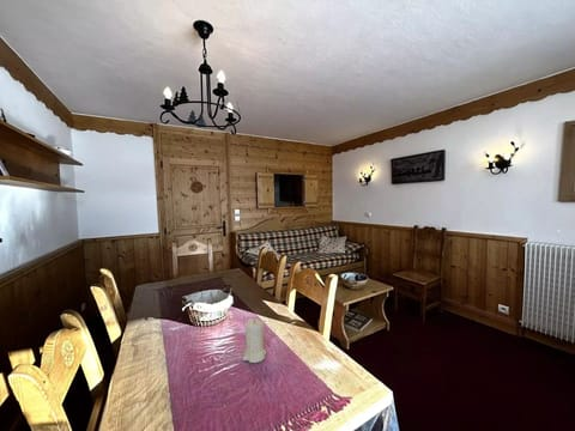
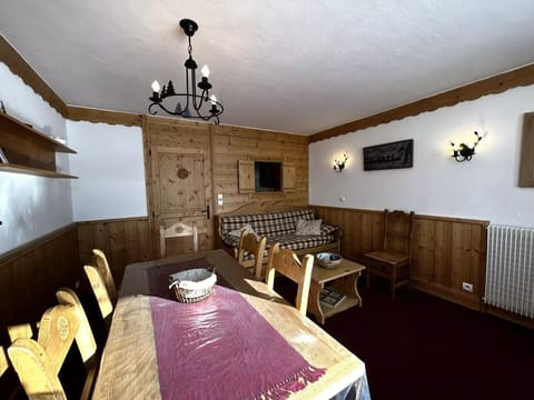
- candle [241,317,267,364]
